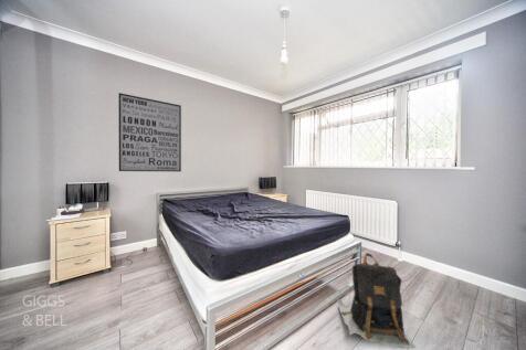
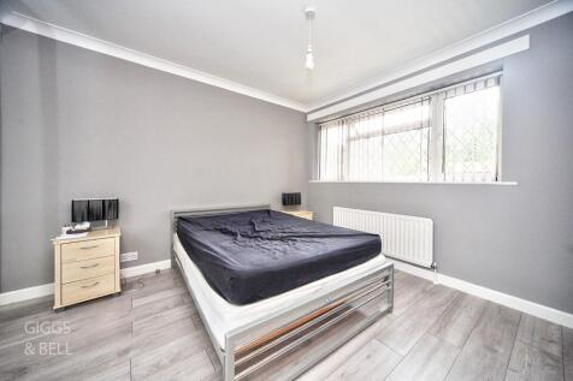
- backpack [336,252,417,349]
- wall art [117,92,182,172]
